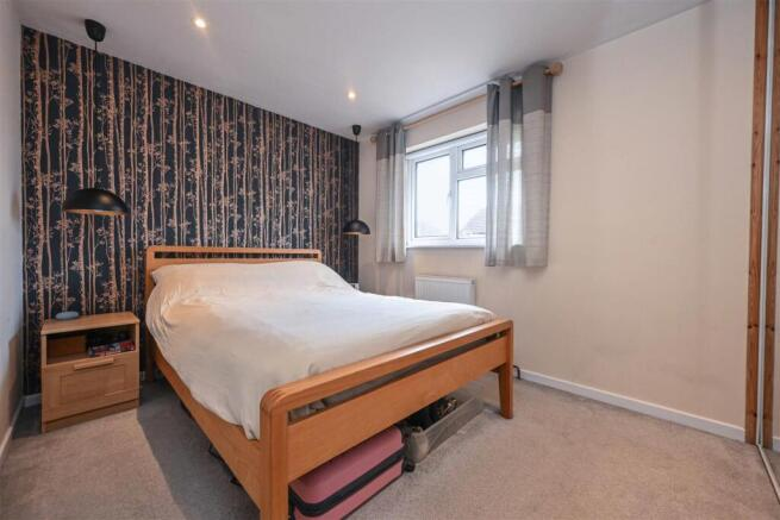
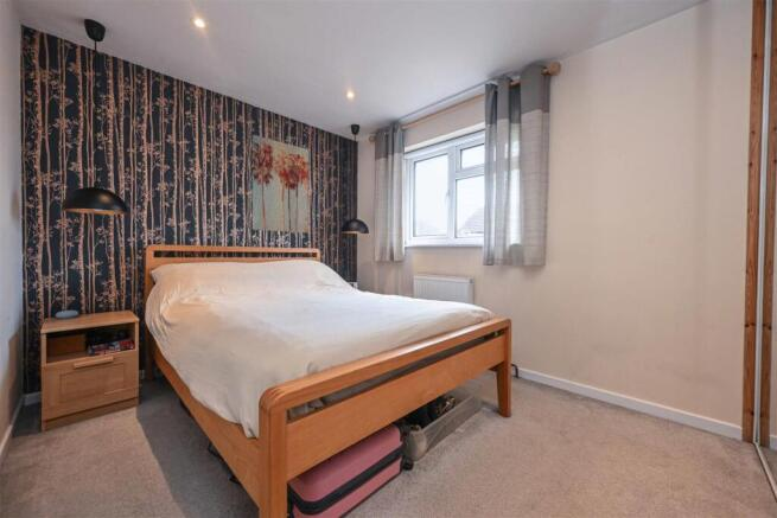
+ wall art [251,134,310,234]
